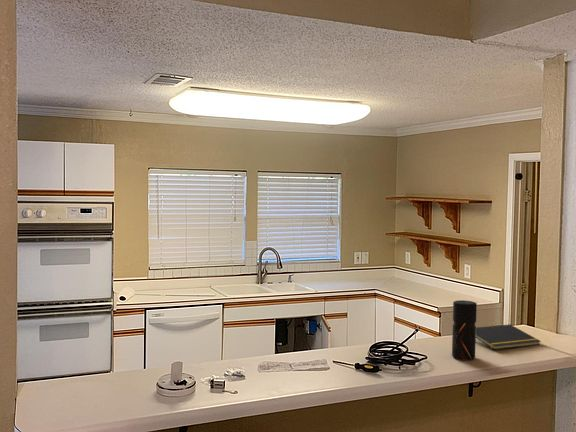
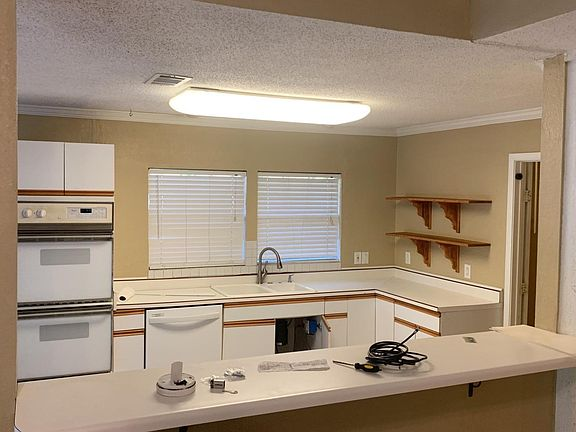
- notepad [476,324,542,350]
- pepper grinder [451,299,478,361]
